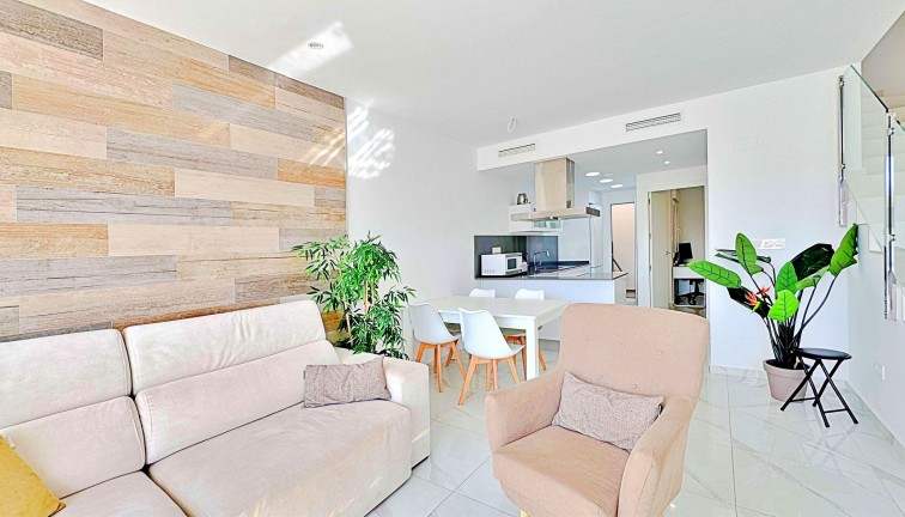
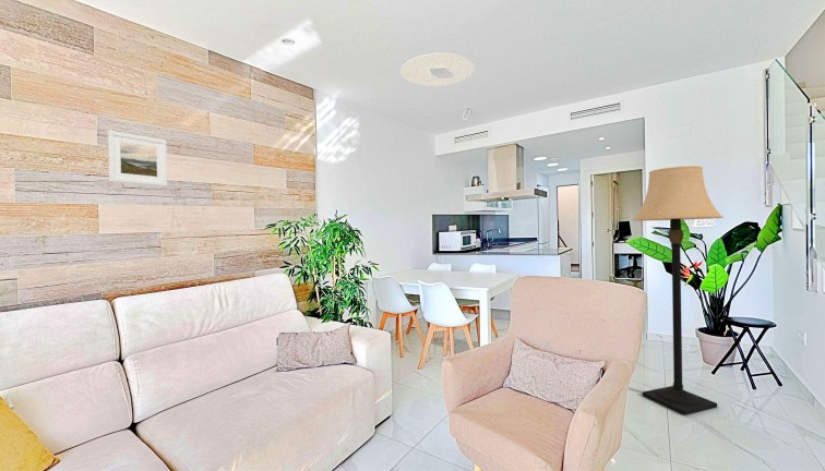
+ ceiling light [399,52,476,87]
+ lamp [632,165,725,415]
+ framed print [107,130,168,188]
